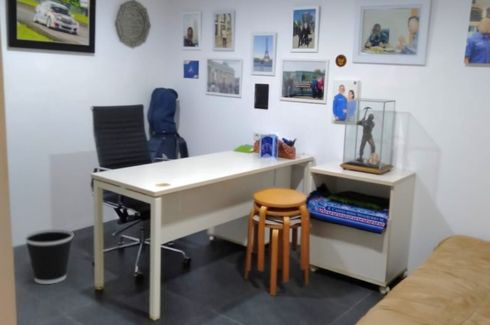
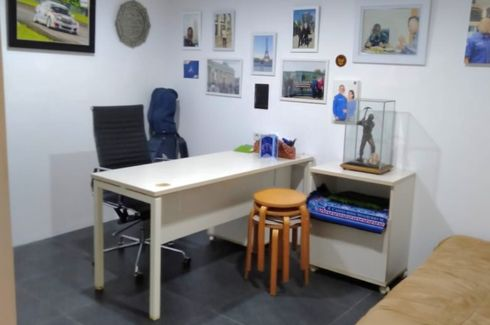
- wastebasket [24,228,74,285]
